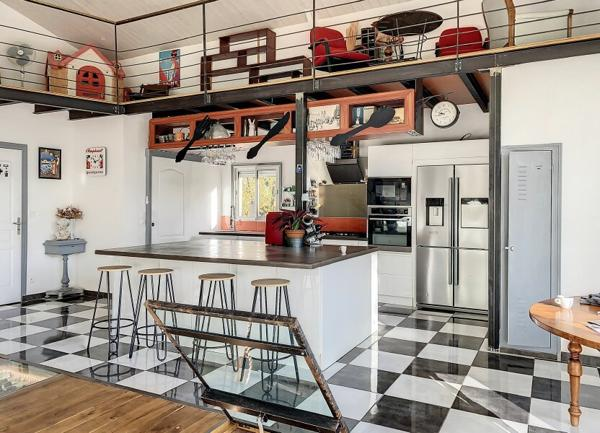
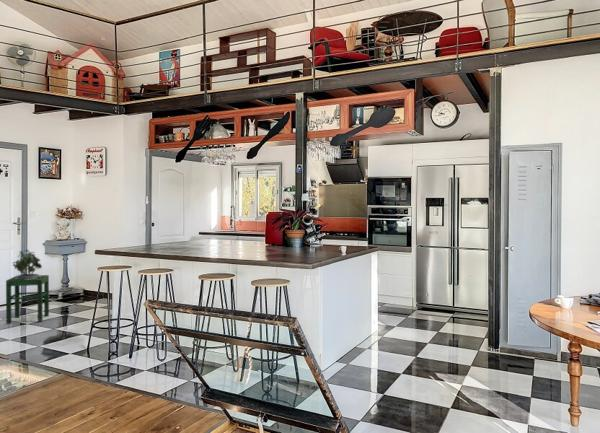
+ potted plant [12,248,43,280]
+ stool [5,274,50,325]
